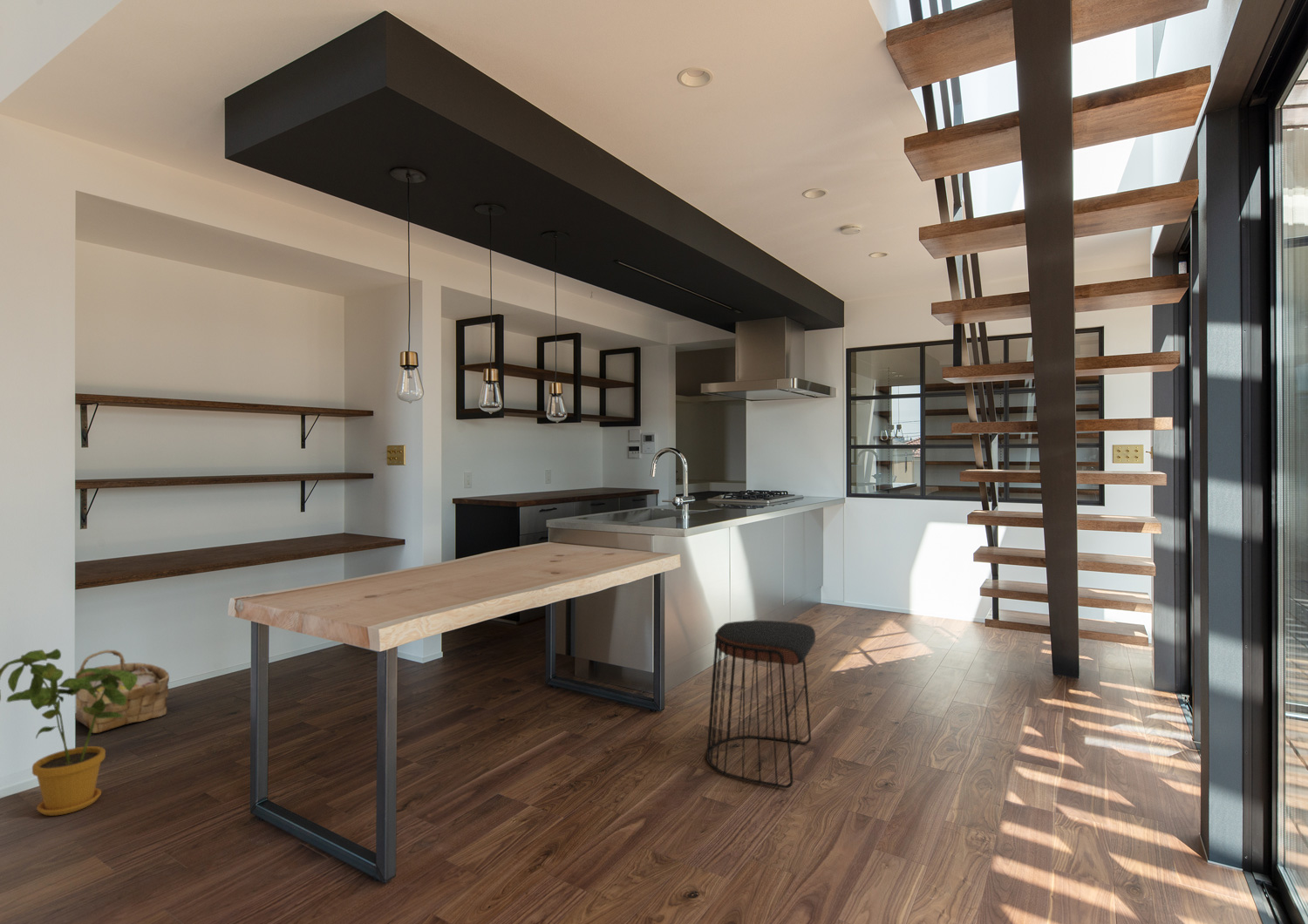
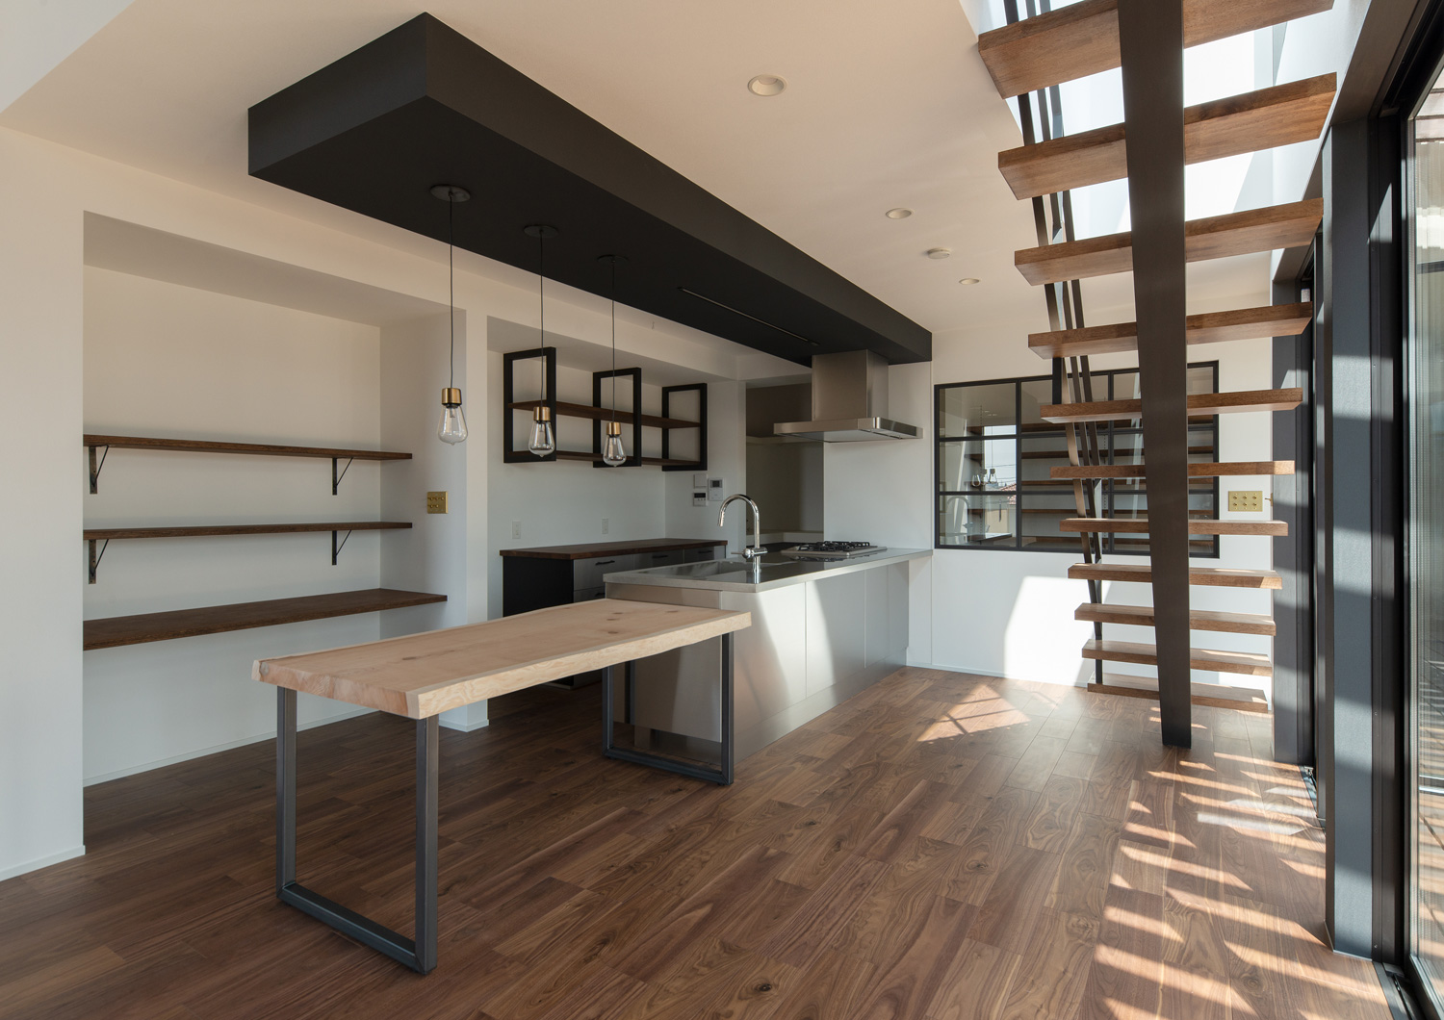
- woven basket [74,649,170,734]
- house plant [0,648,138,817]
- stool [705,620,816,789]
